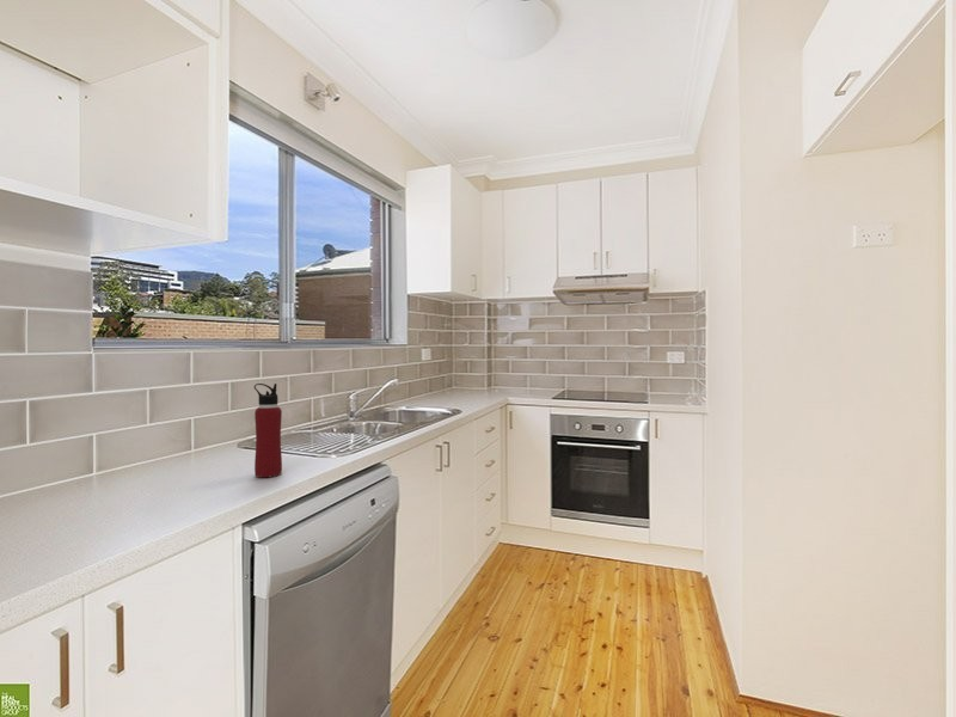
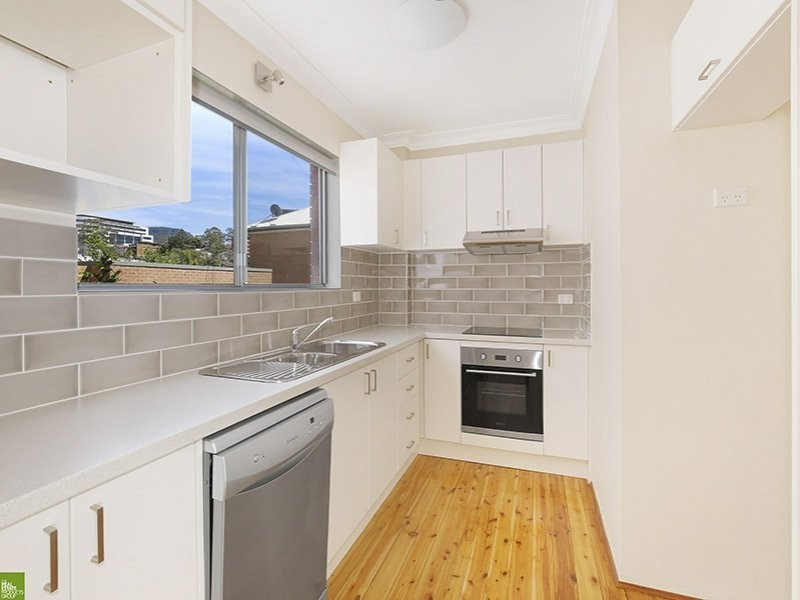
- water bottle [253,382,283,478]
